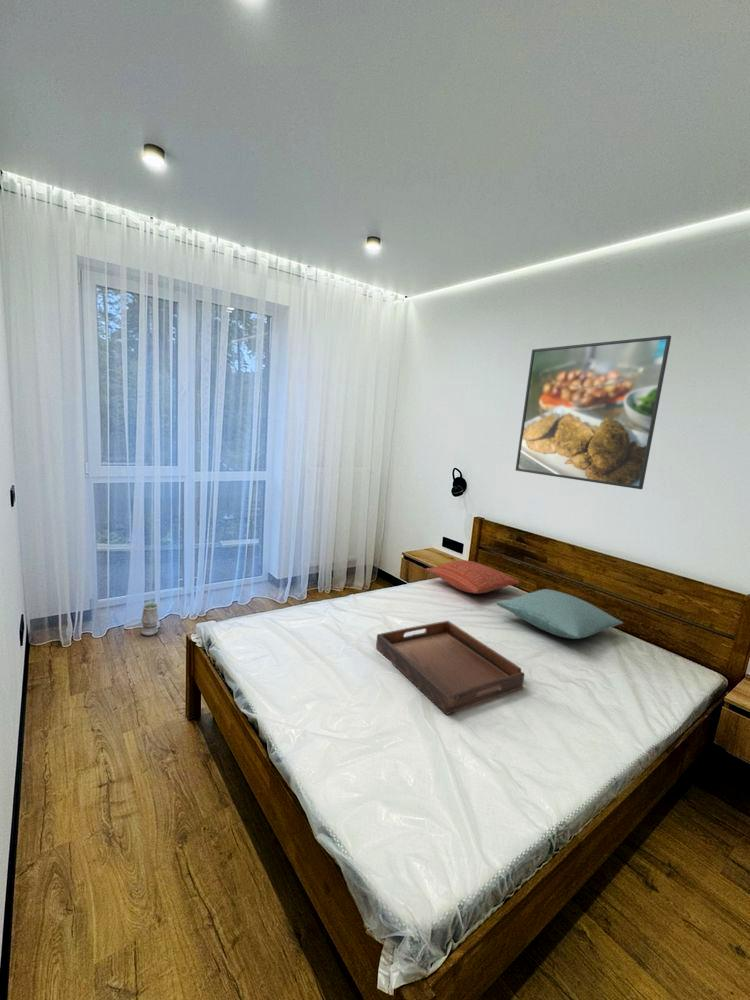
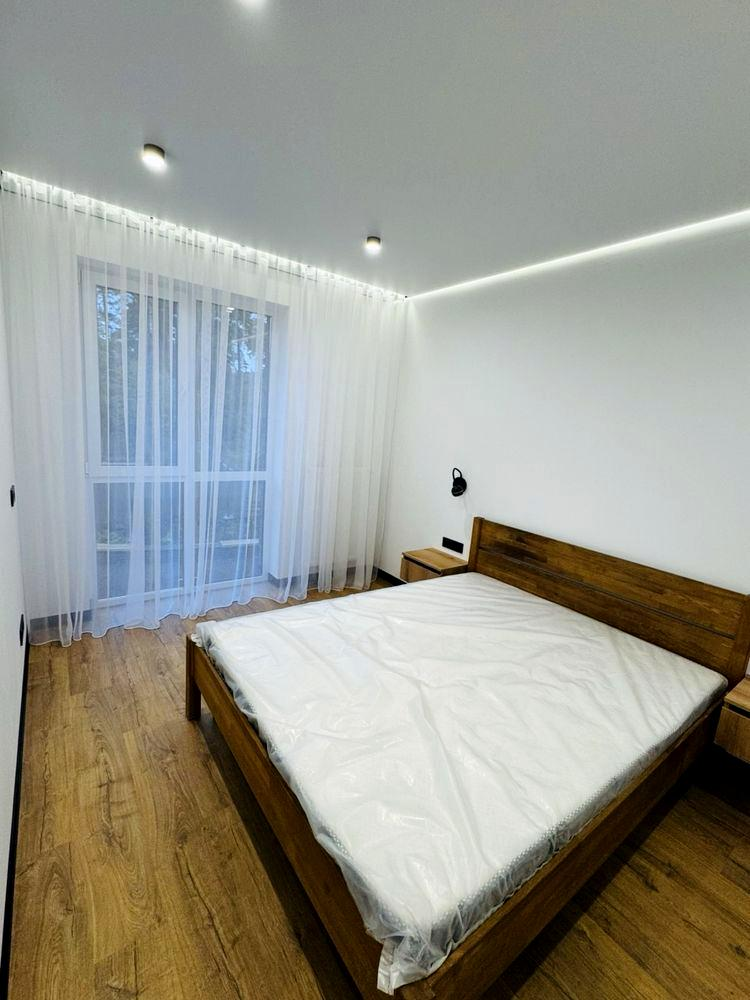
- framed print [515,335,672,490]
- serving tray [375,620,525,715]
- pillow [425,559,521,595]
- vase [140,602,160,636]
- pillow [496,588,624,640]
